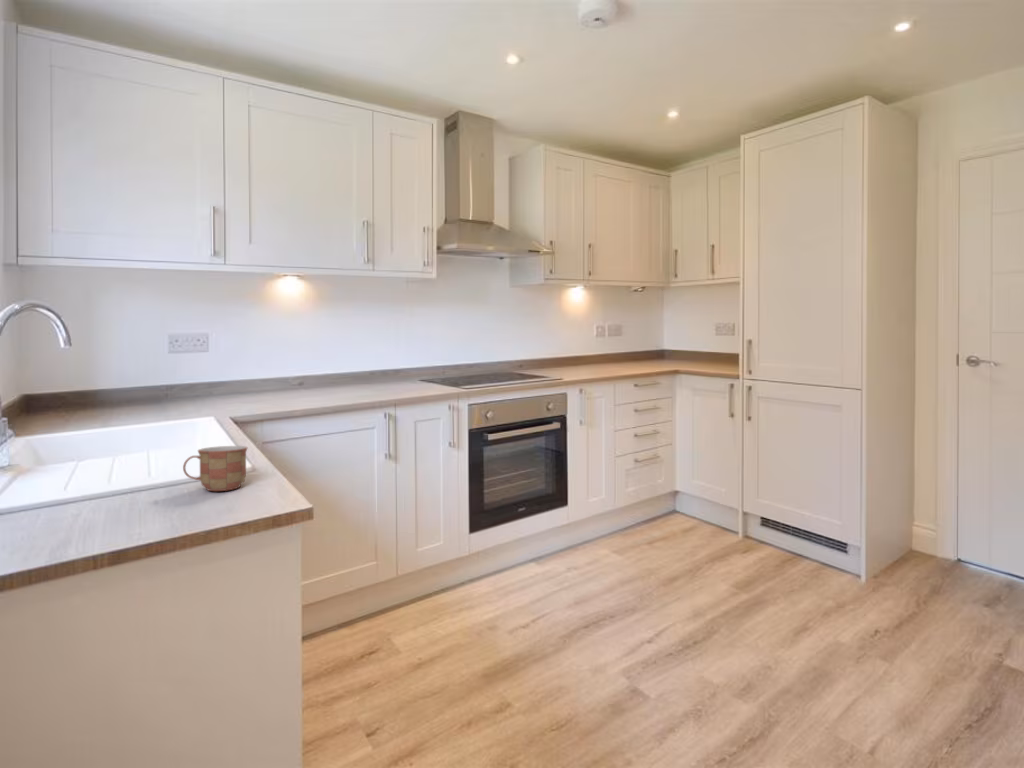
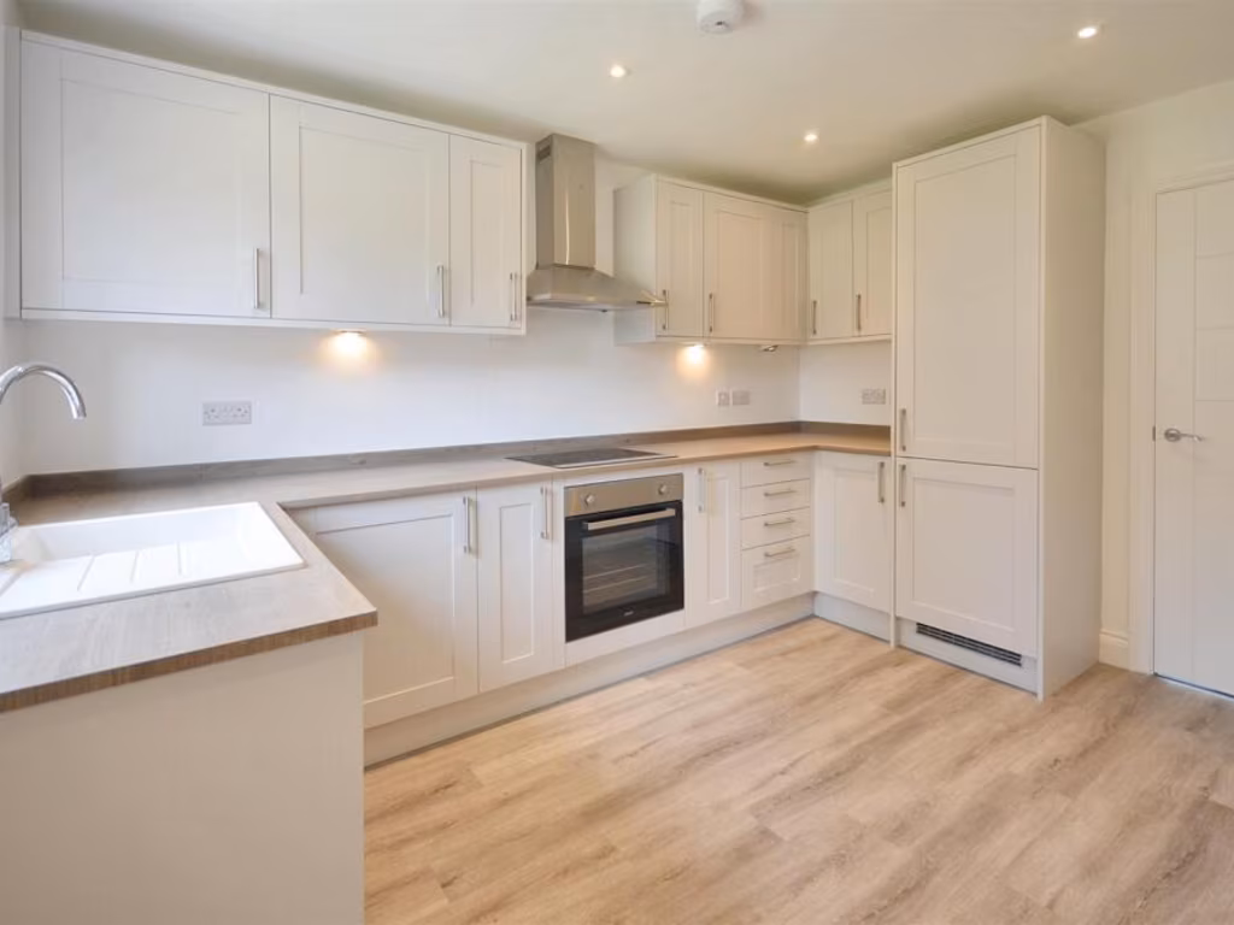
- mug [182,445,248,492]
